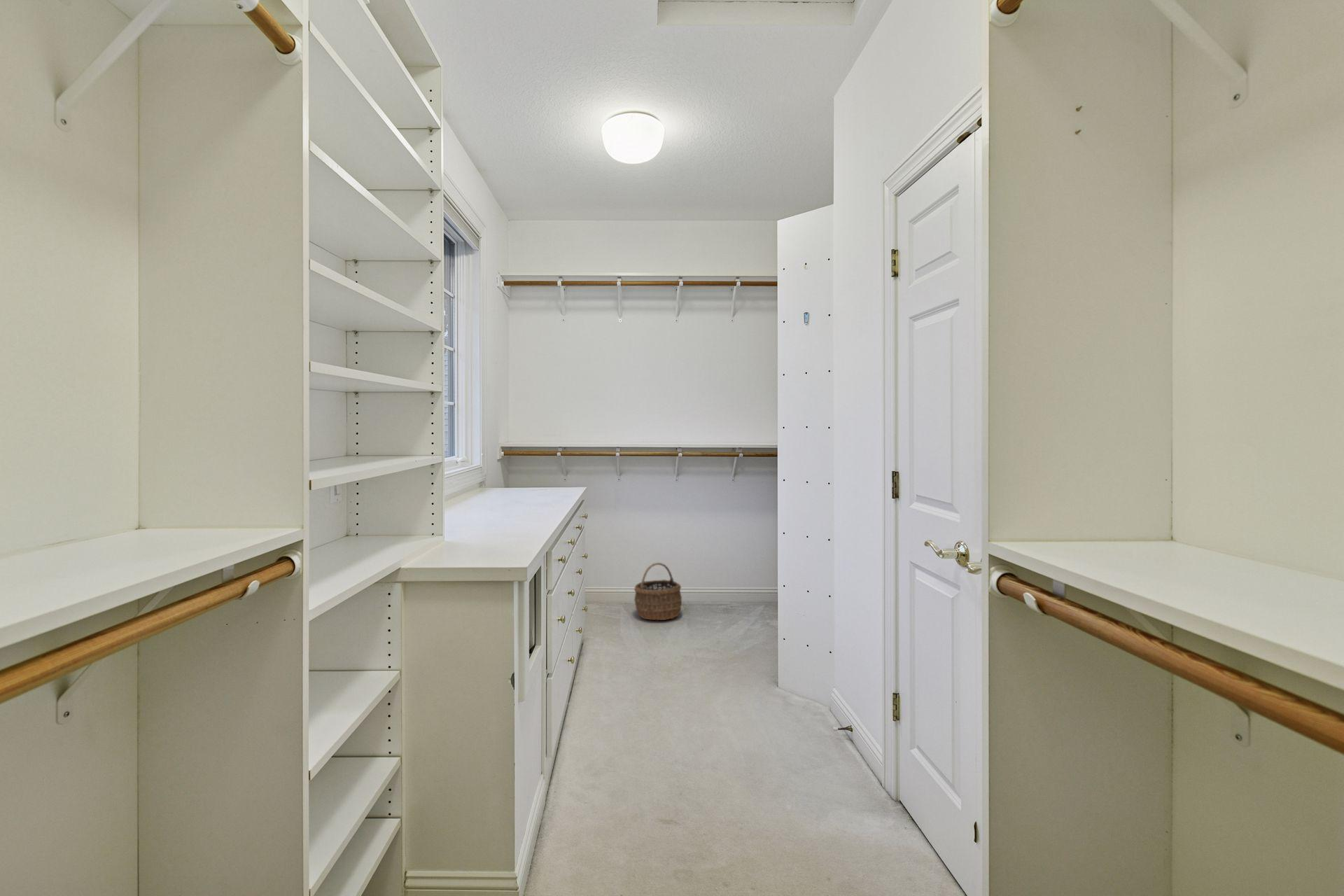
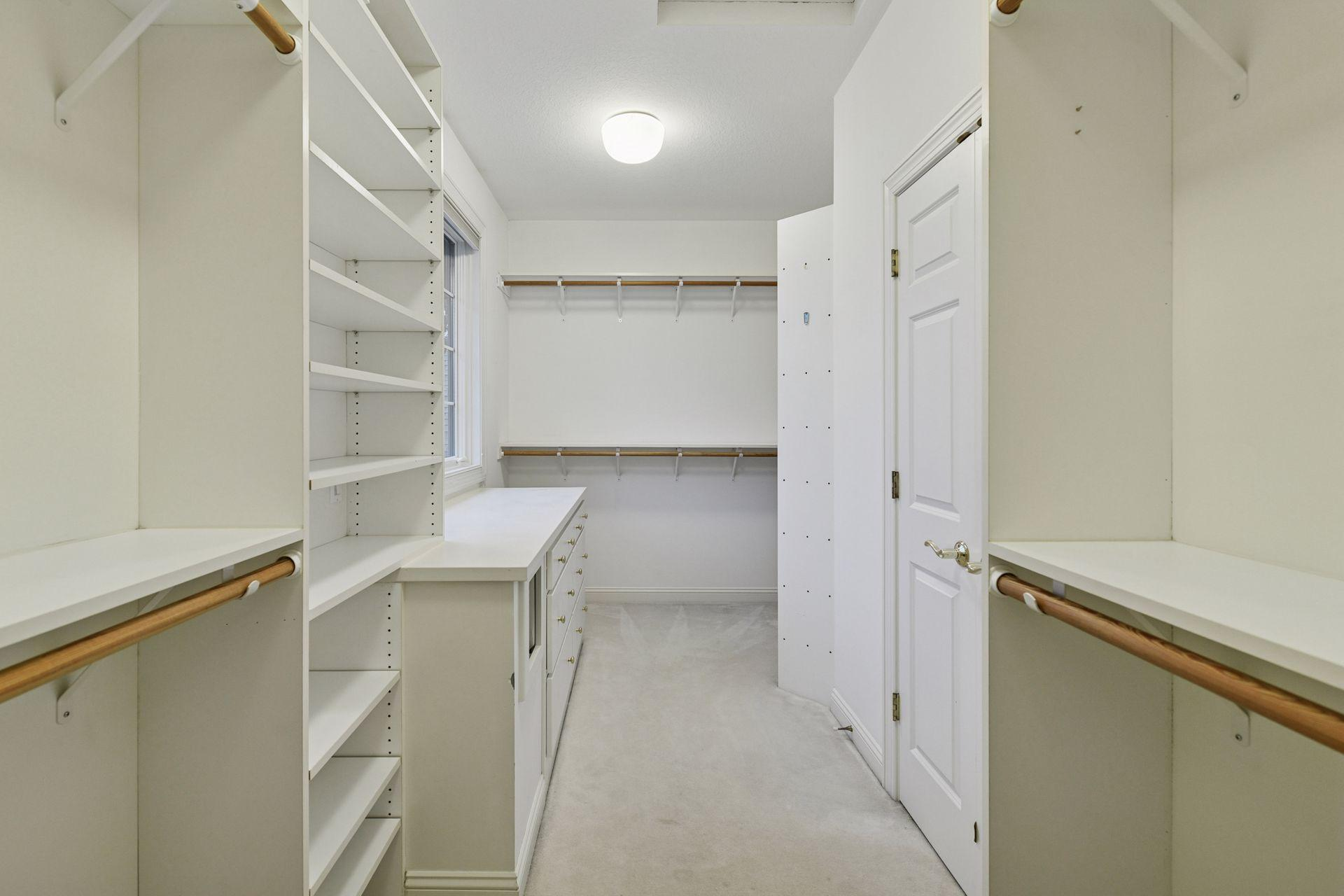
- wicker basket [633,562,682,621]
